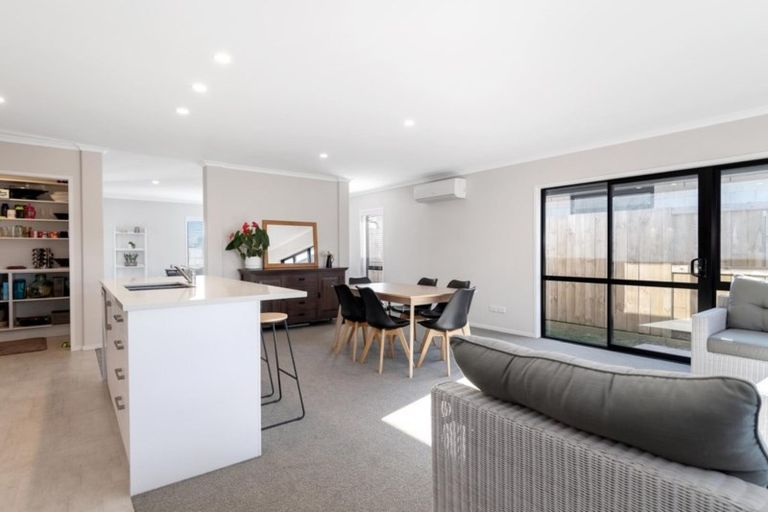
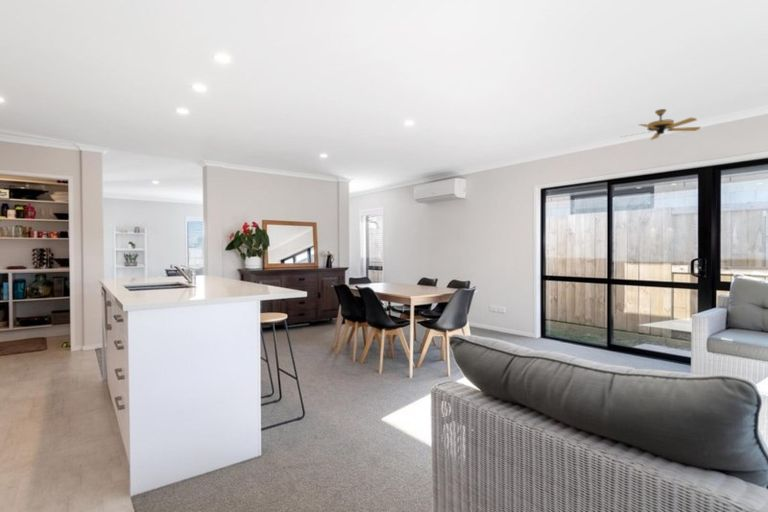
+ ceiling fan [621,108,701,141]
